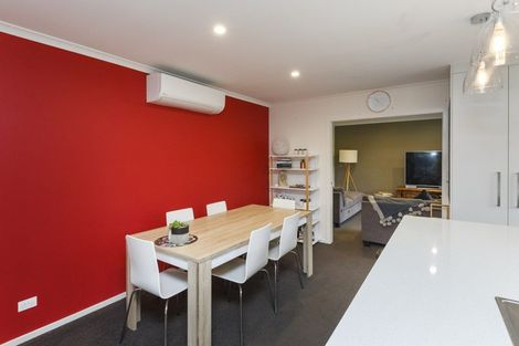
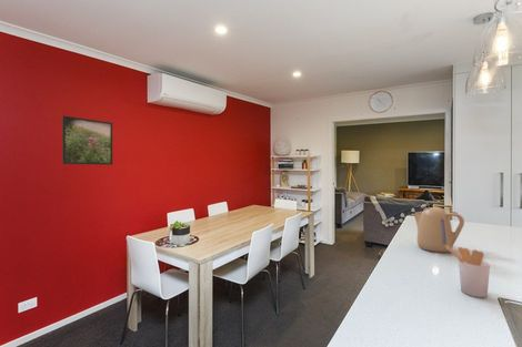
+ kettle [412,205,465,253]
+ utensil holder [445,245,491,298]
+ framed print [61,114,113,166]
